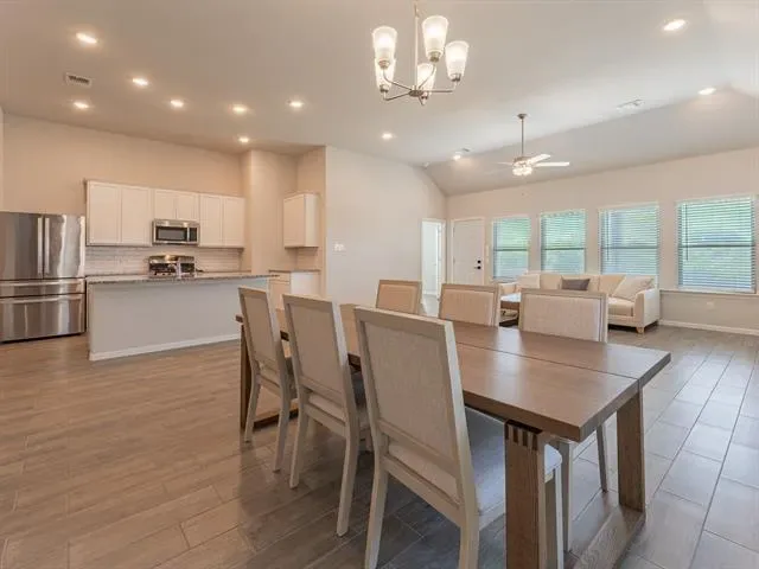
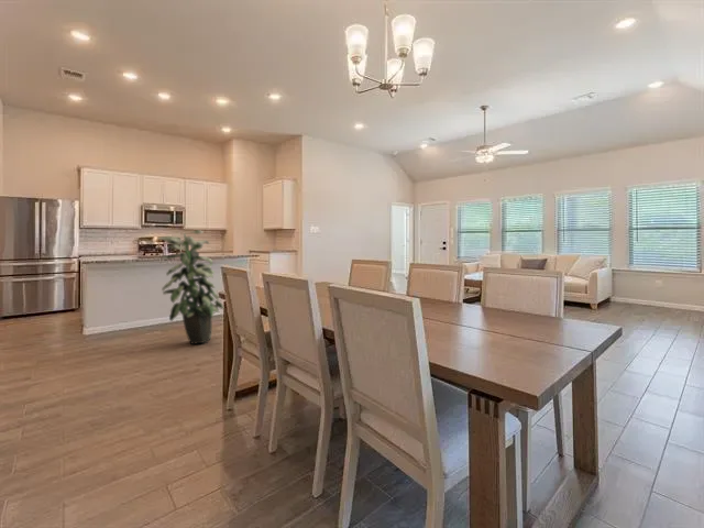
+ indoor plant [156,229,224,345]
